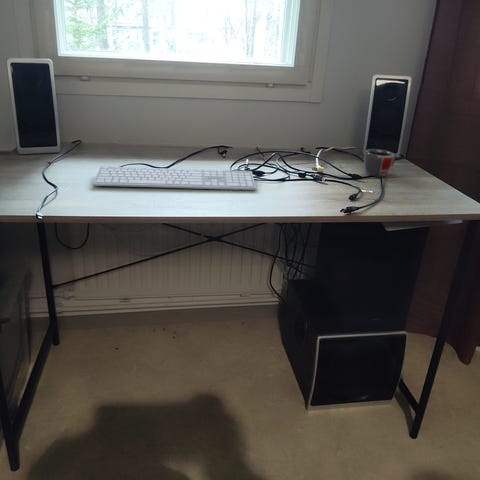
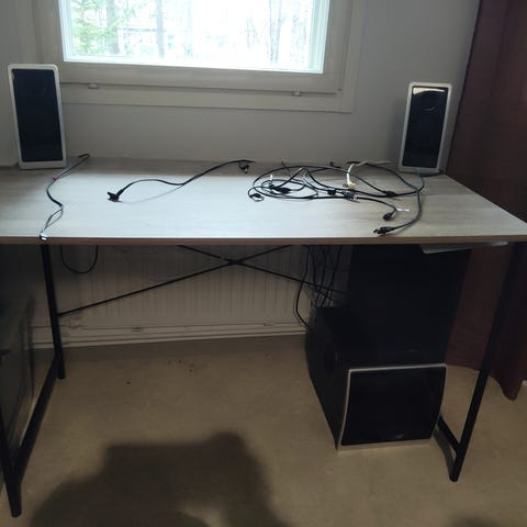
- mug [363,148,396,178]
- keyboard [92,165,257,191]
